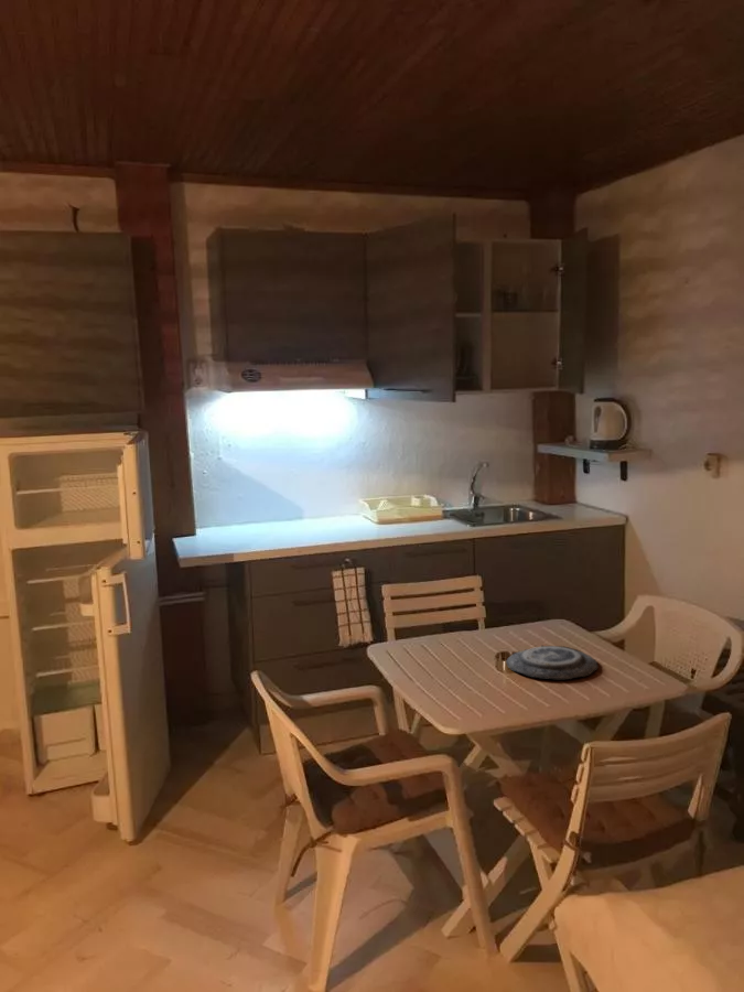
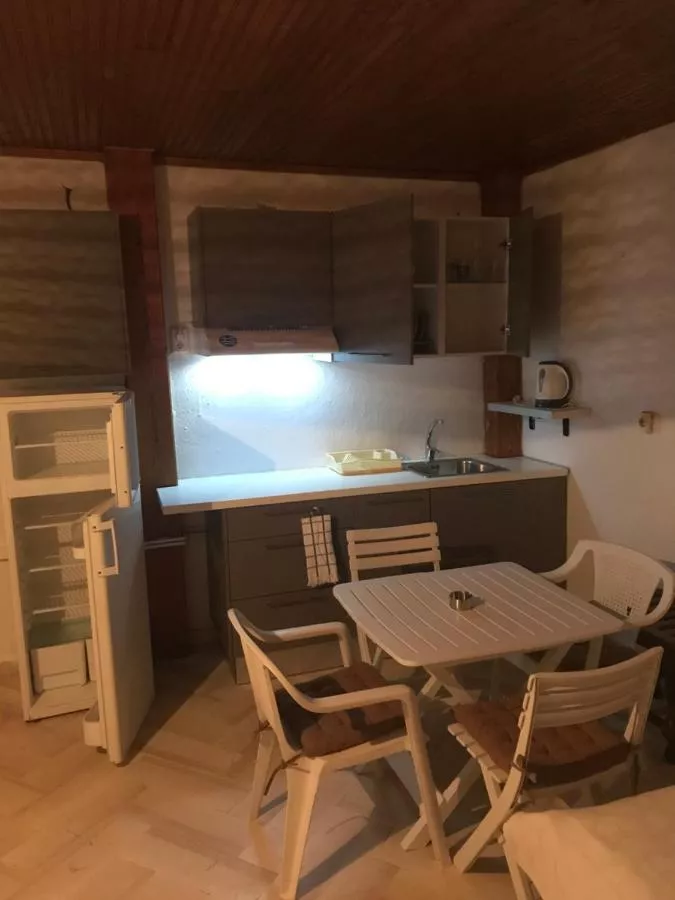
- plate [505,644,599,680]
